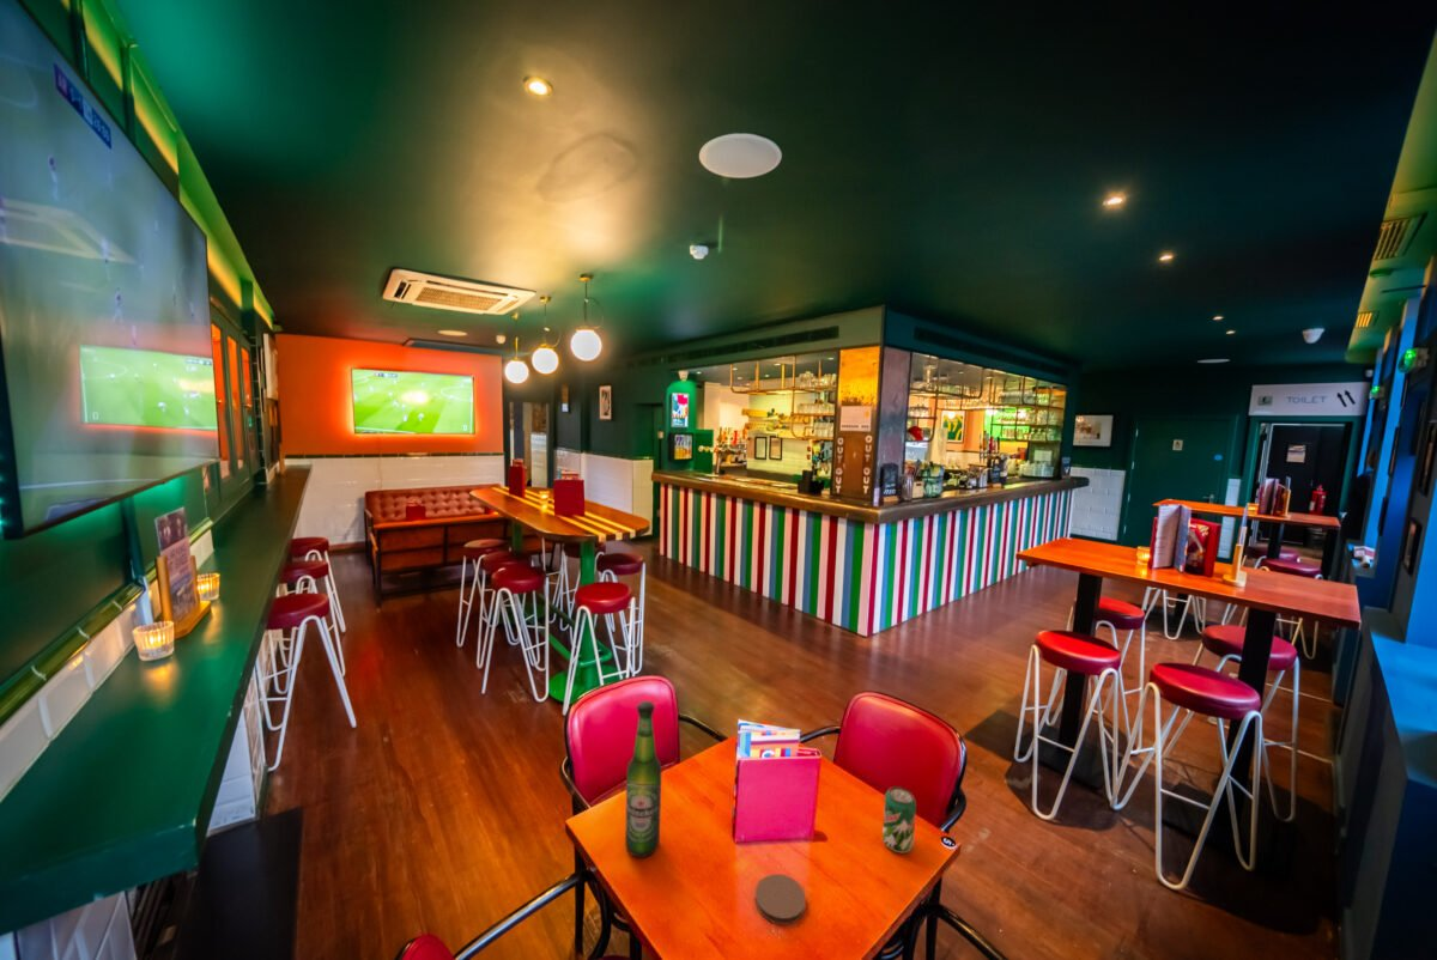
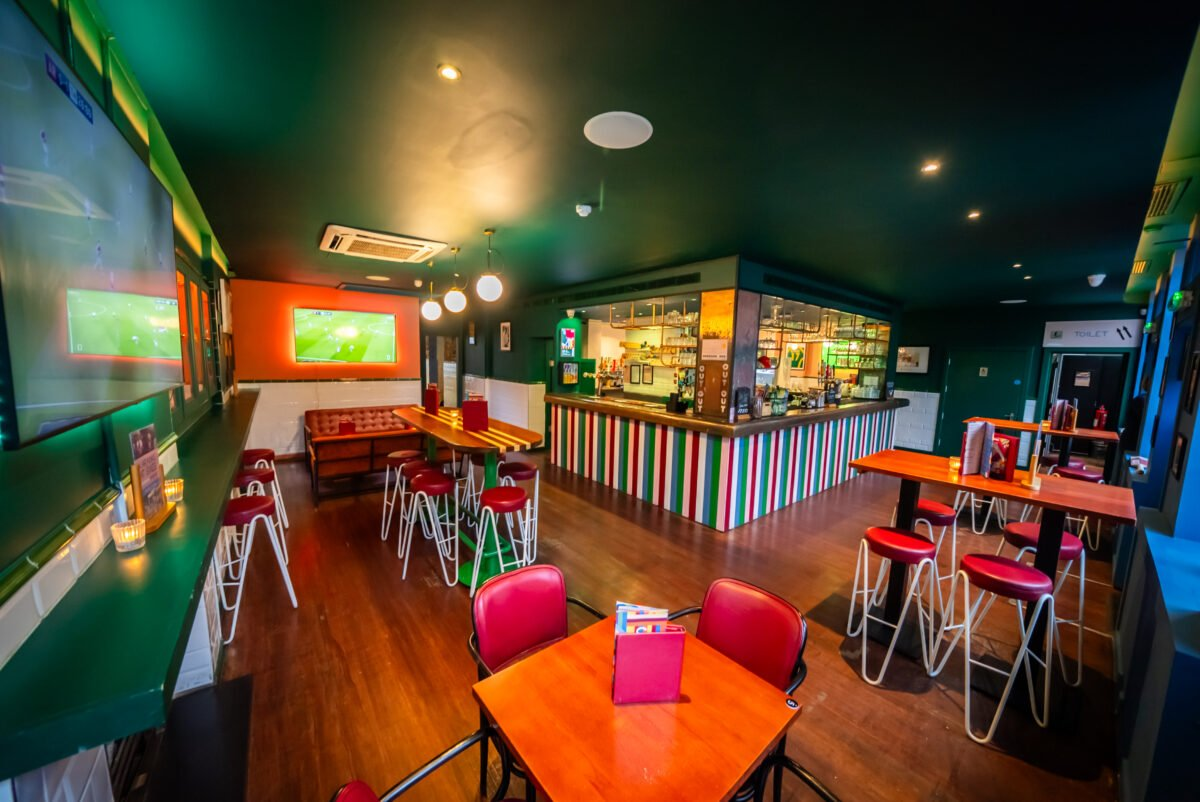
- coaster [754,873,807,926]
- beer bottle [624,700,663,858]
- beverage can [881,785,917,853]
